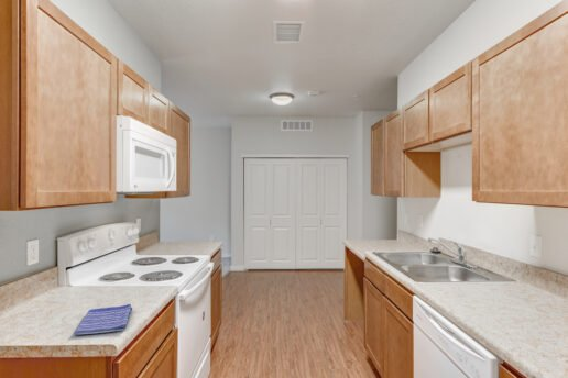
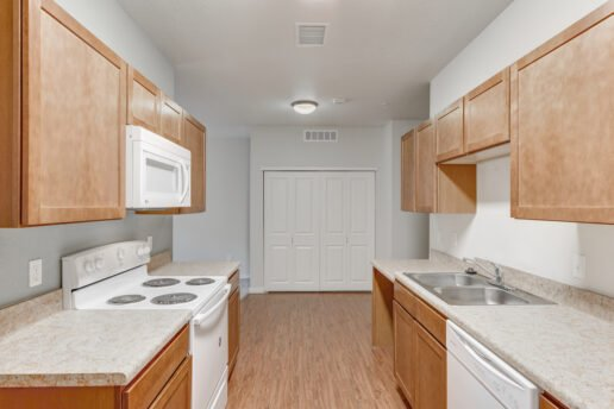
- dish towel [73,303,133,336]
